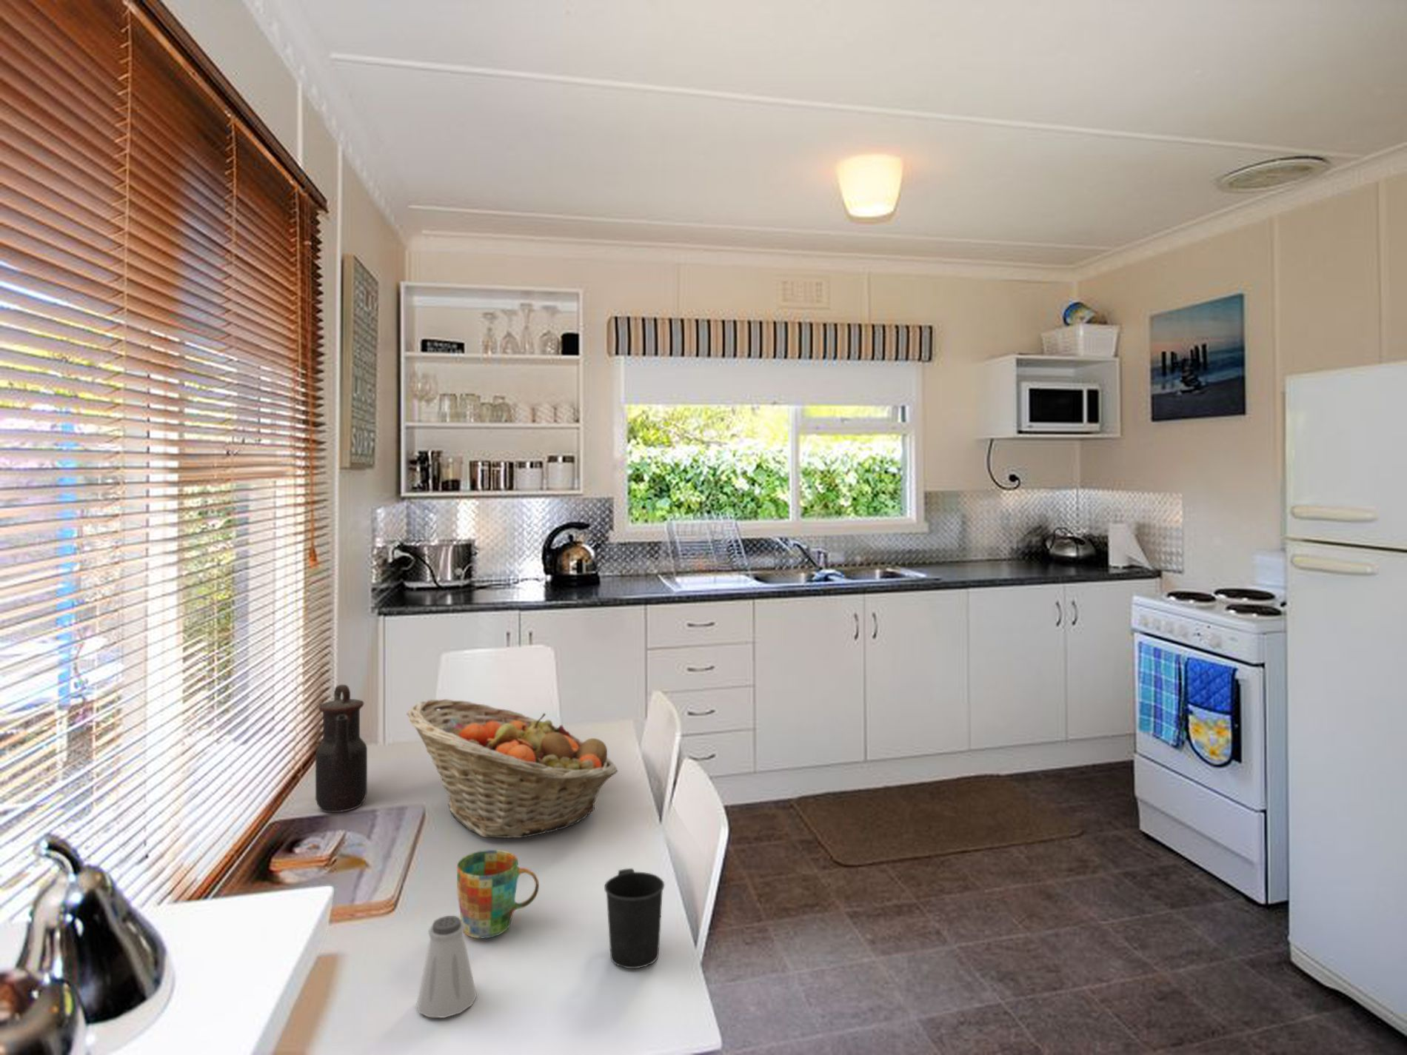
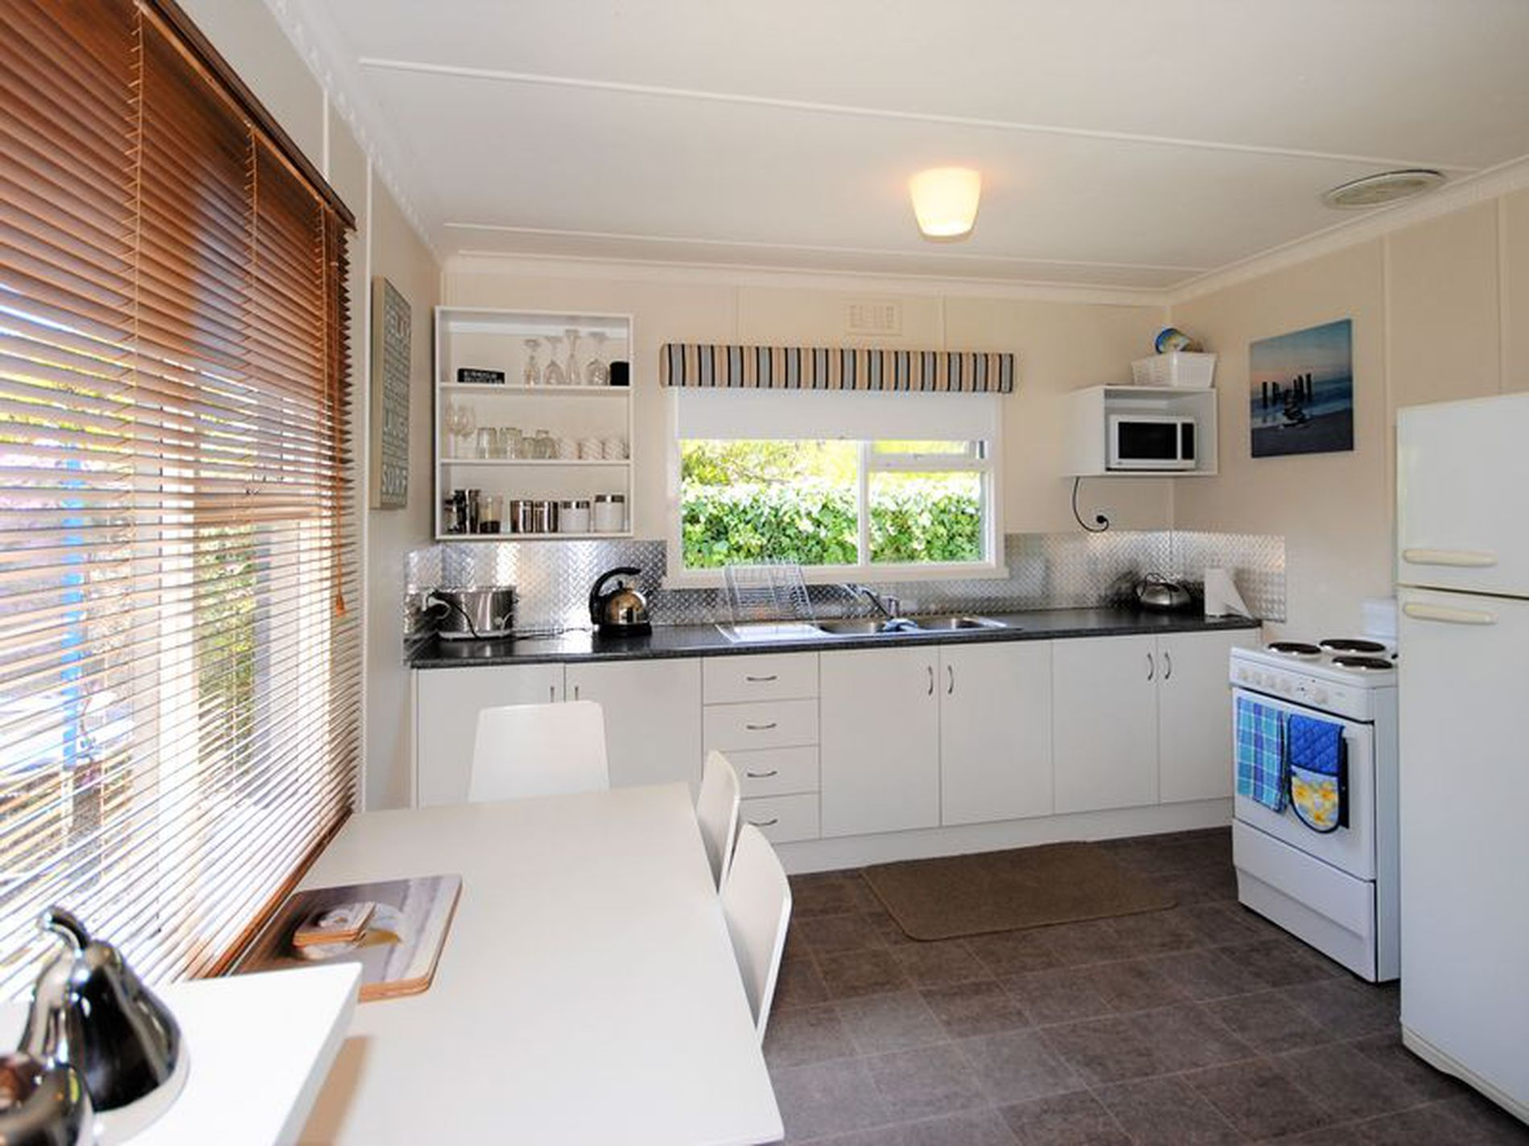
- fruit basket [405,699,618,839]
- mug [604,868,665,970]
- teapot [315,684,368,813]
- saltshaker [417,915,477,1018]
- mug [456,849,540,939]
